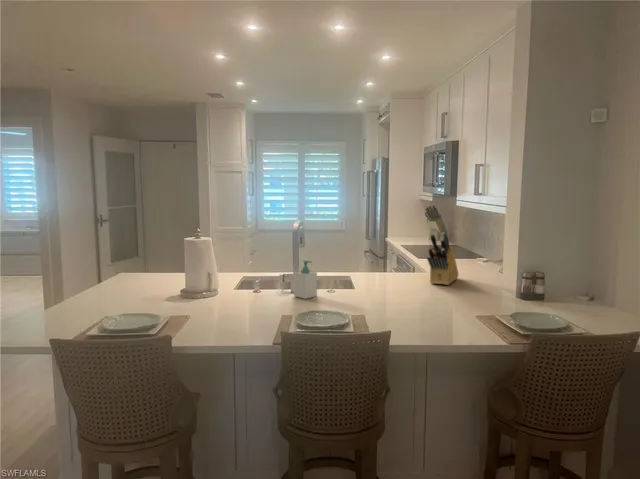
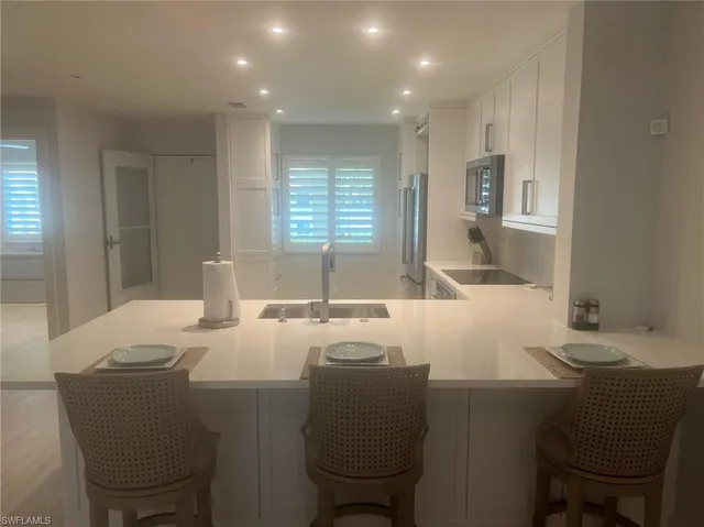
- knife block [426,231,459,286]
- soap bottle [293,259,318,300]
